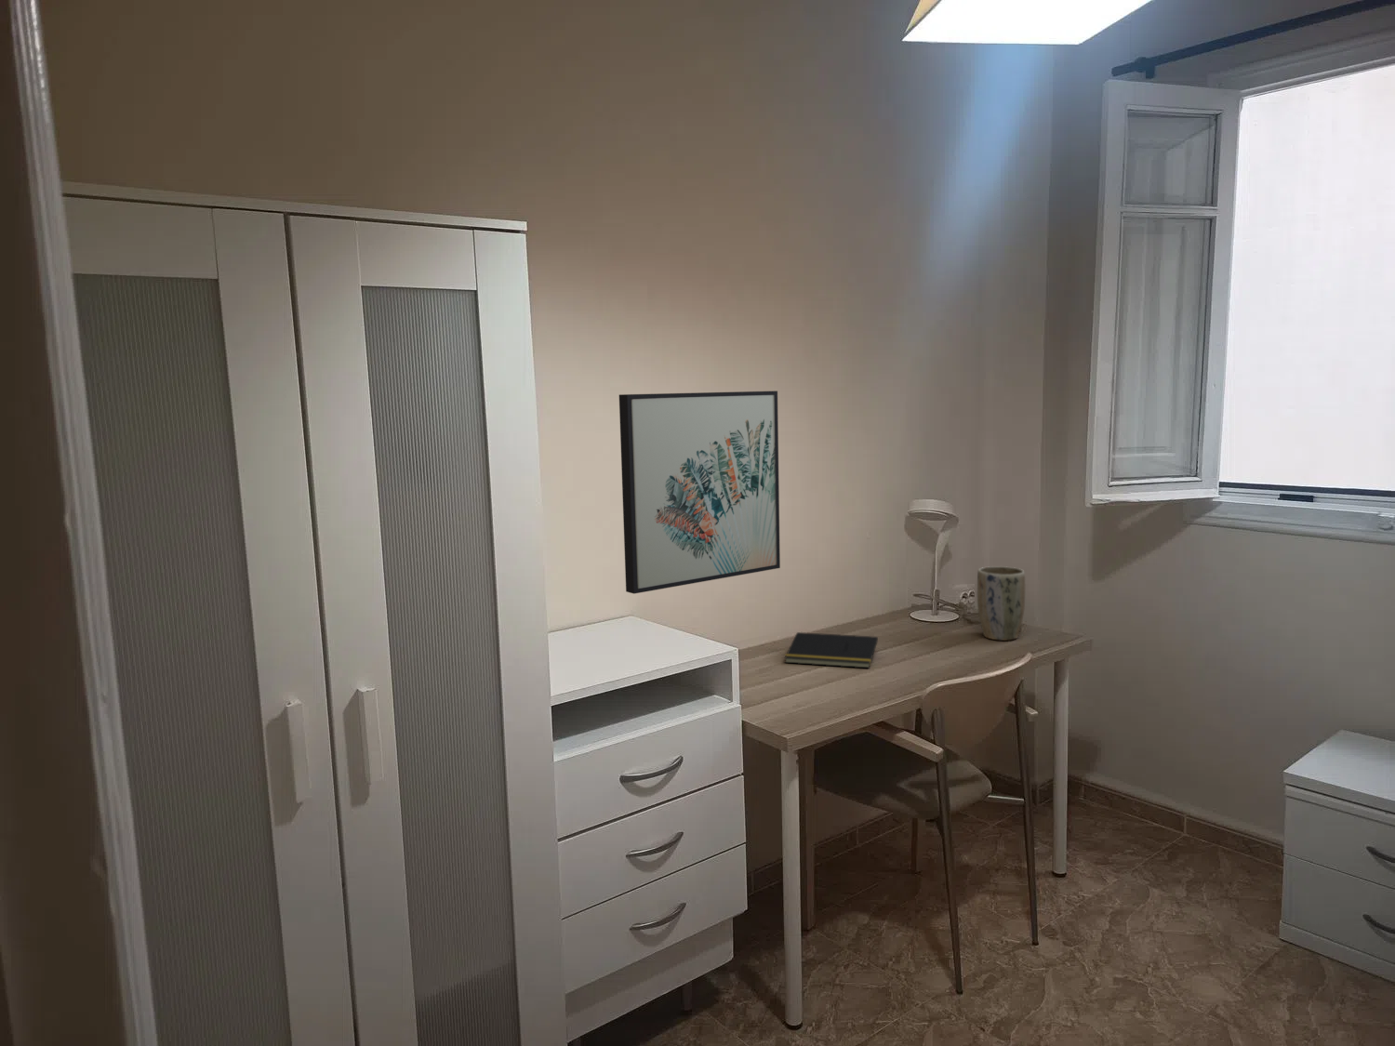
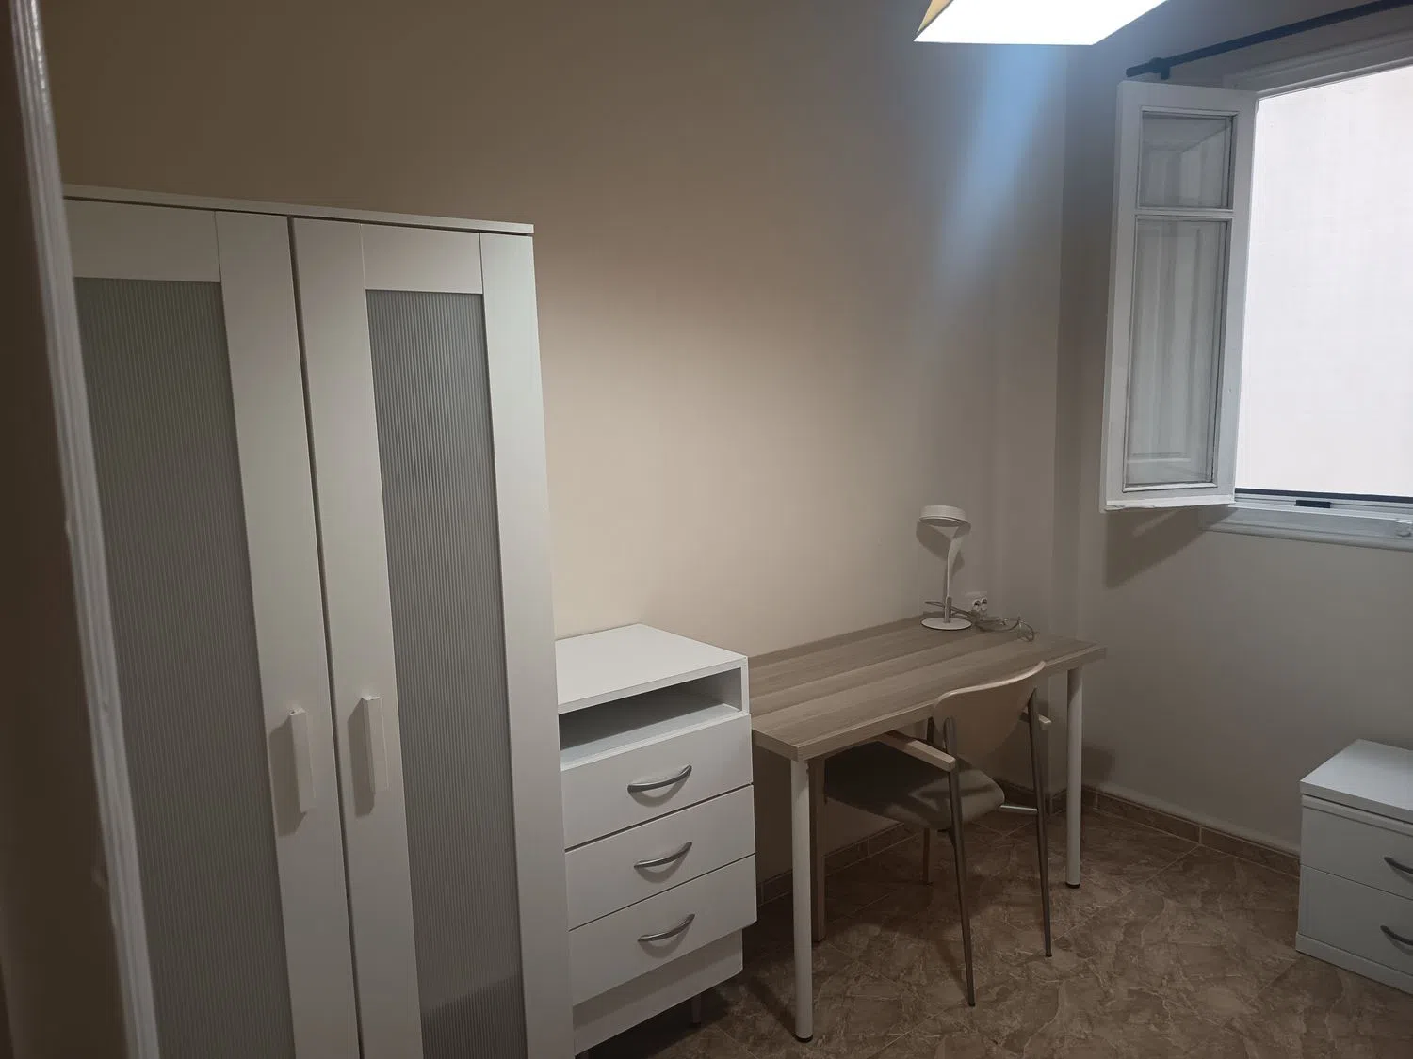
- notepad [784,632,879,669]
- wall art [618,390,781,596]
- plant pot [976,566,1026,642]
